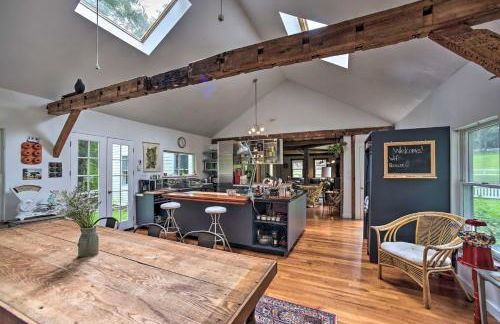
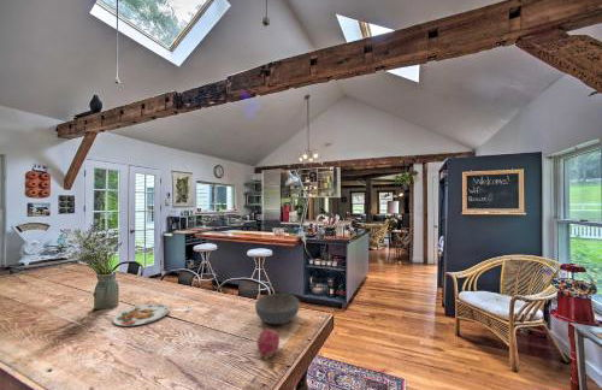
+ plate [112,302,171,327]
+ fruit [256,327,281,361]
+ bowl [254,292,301,325]
